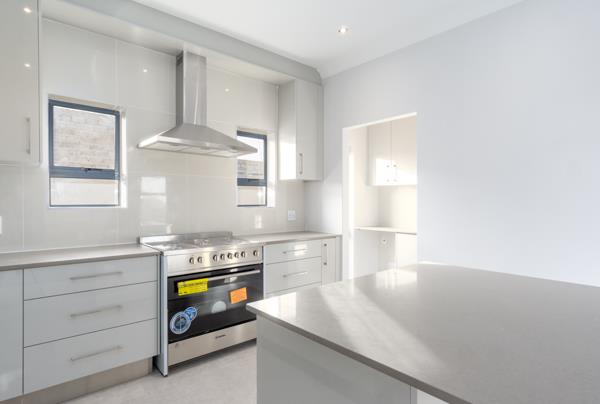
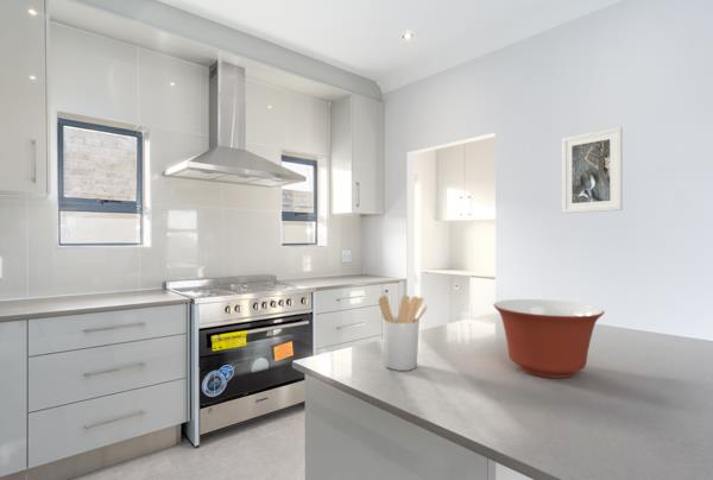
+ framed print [561,126,624,214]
+ mixing bowl [492,298,606,379]
+ utensil holder [378,295,428,372]
